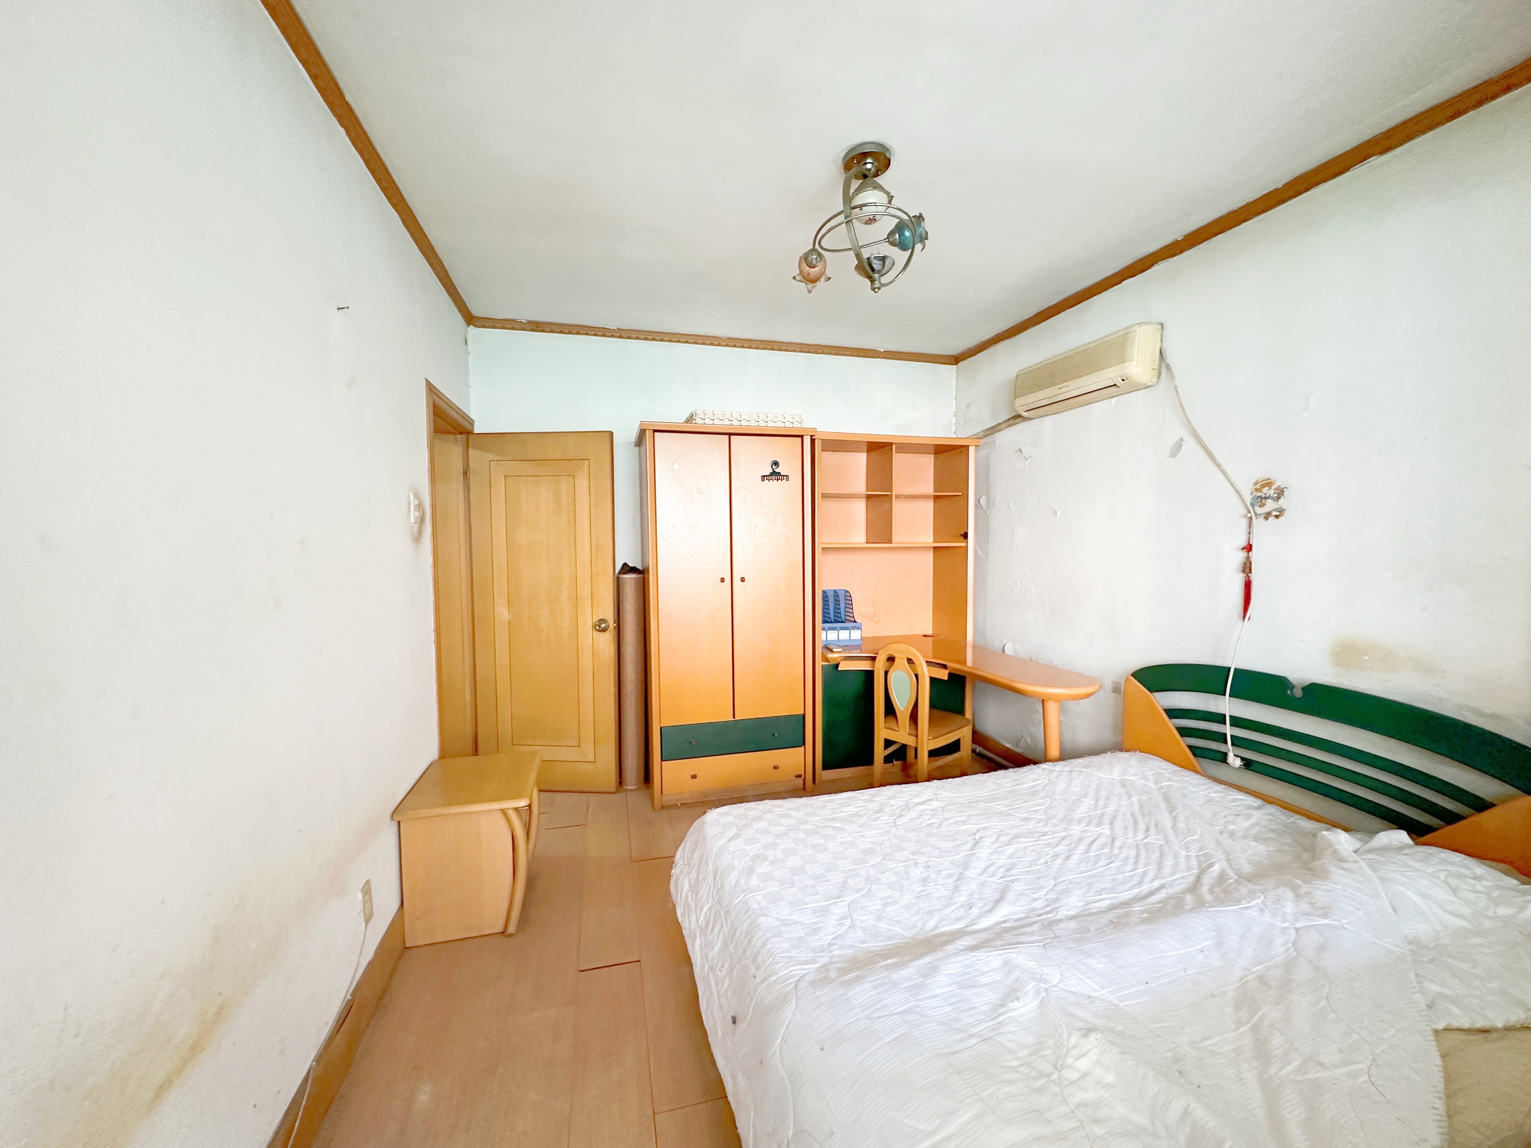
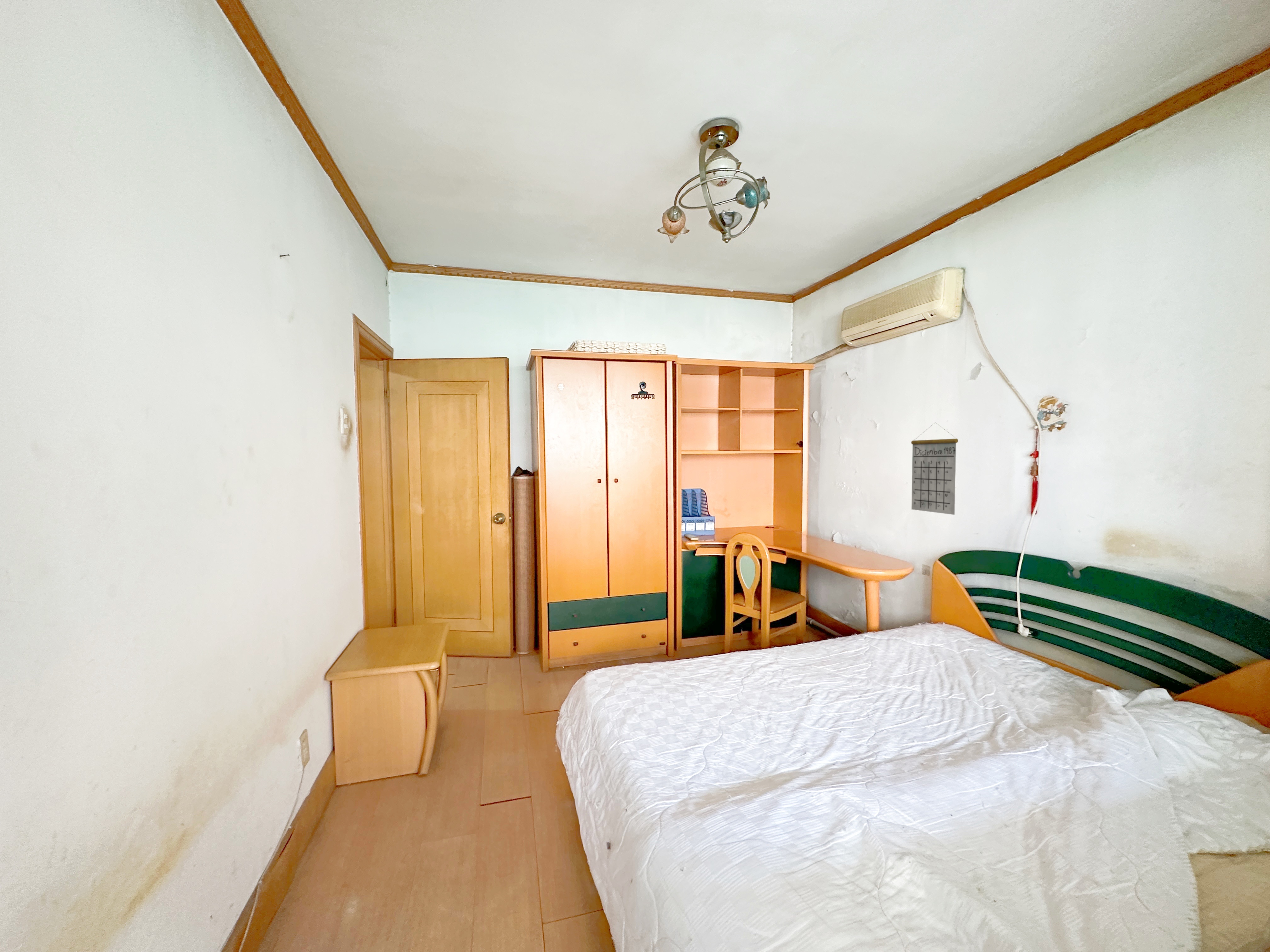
+ calendar [911,422,958,515]
